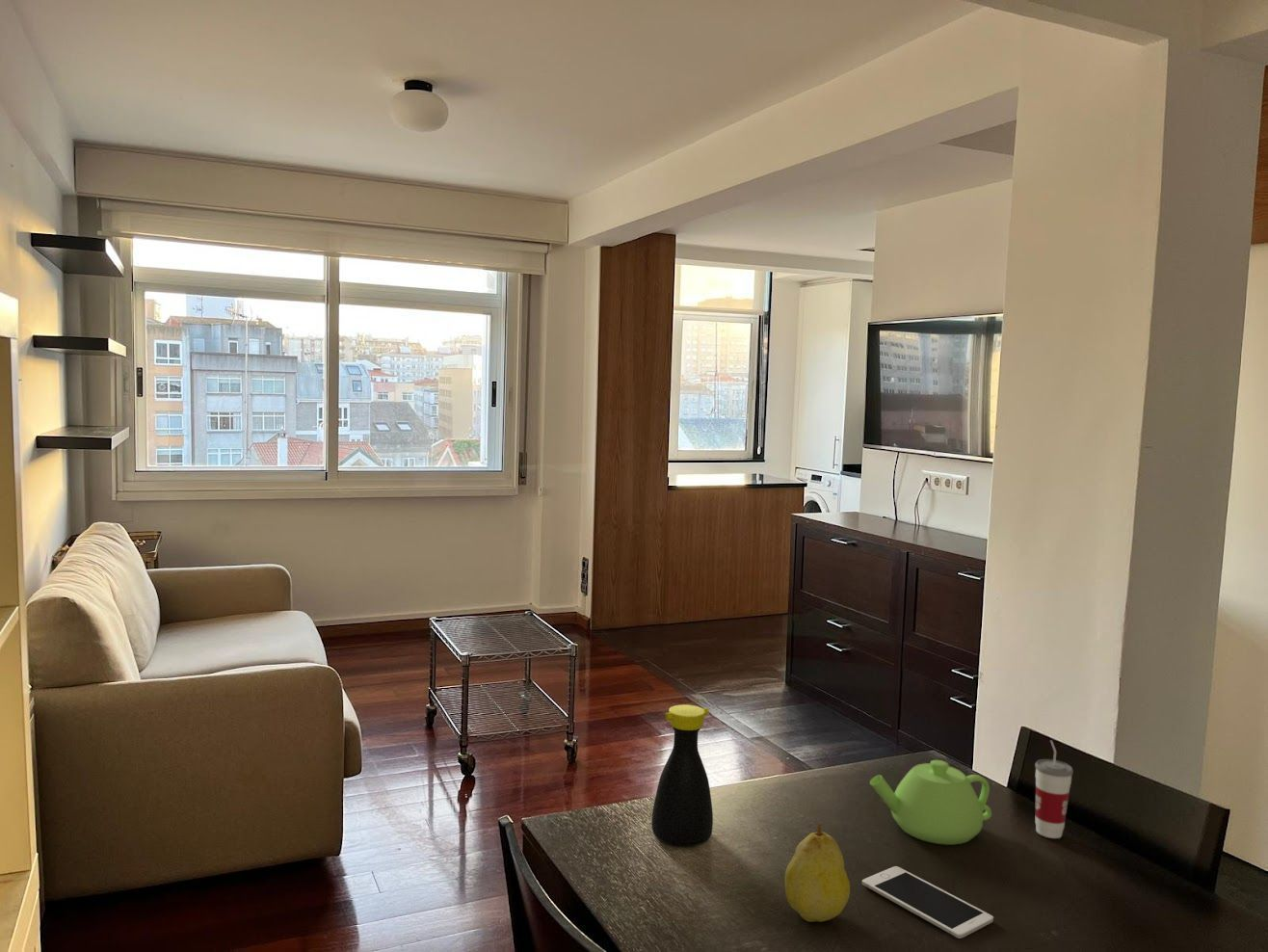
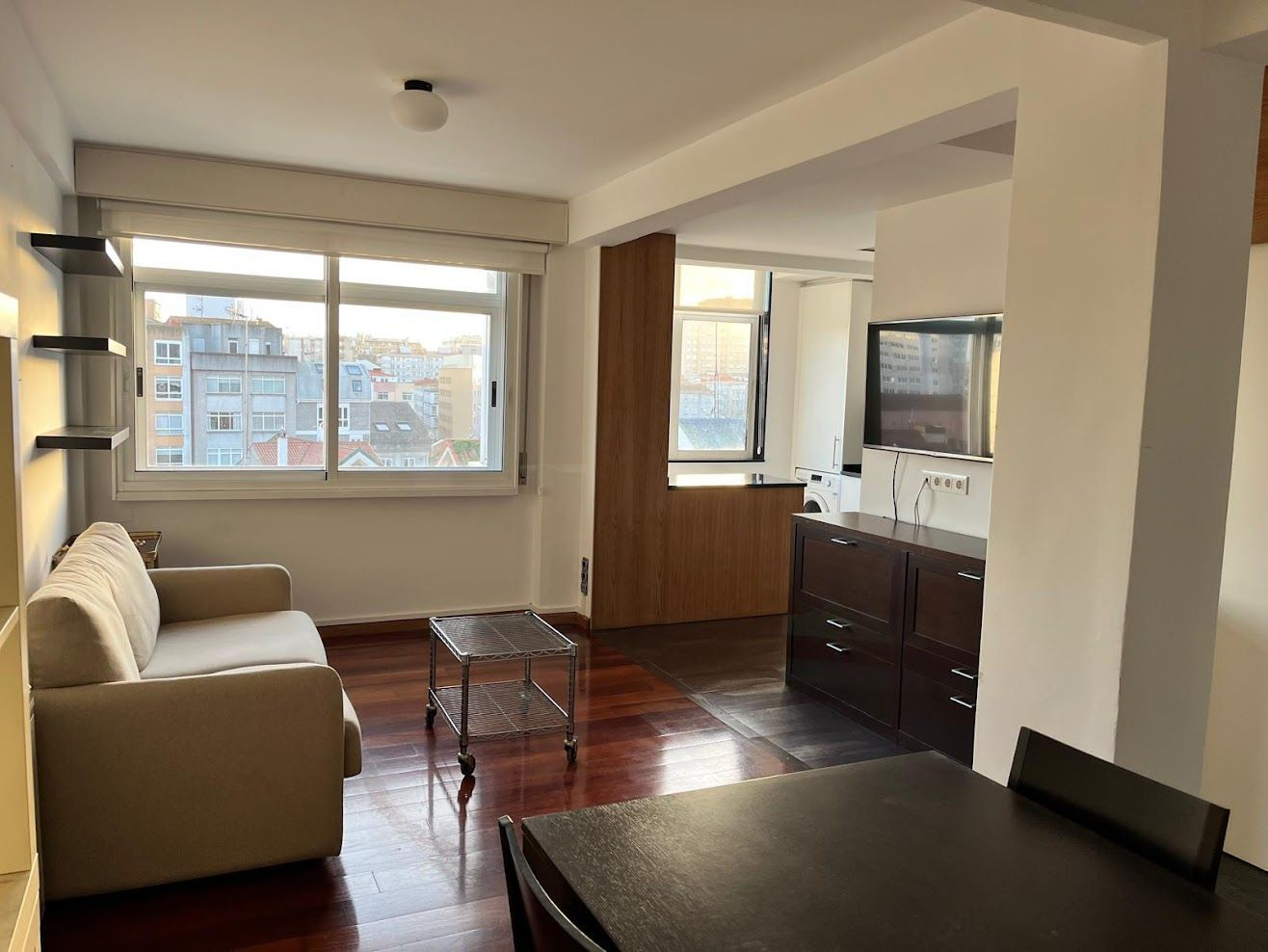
- bottle [651,703,714,847]
- fruit [783,822,851,923]
- cell phone [861,865,994,939]
- cup [1034,739,1074,839]
- teapot [869,759,992,846]
